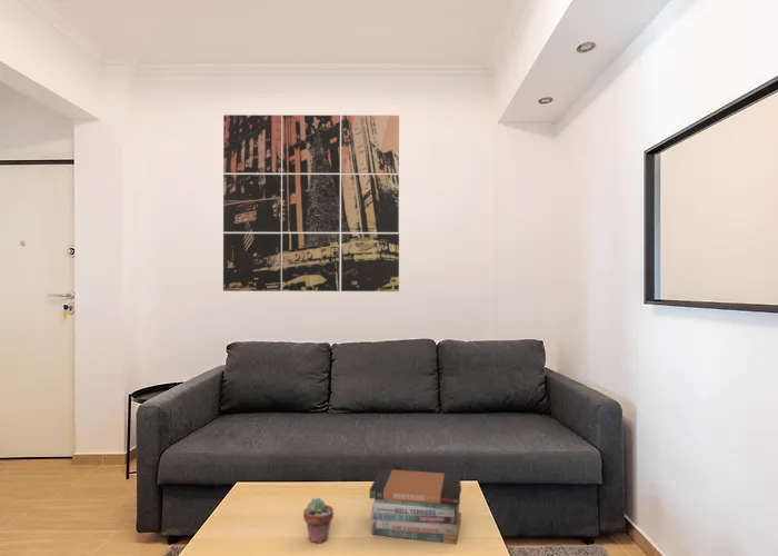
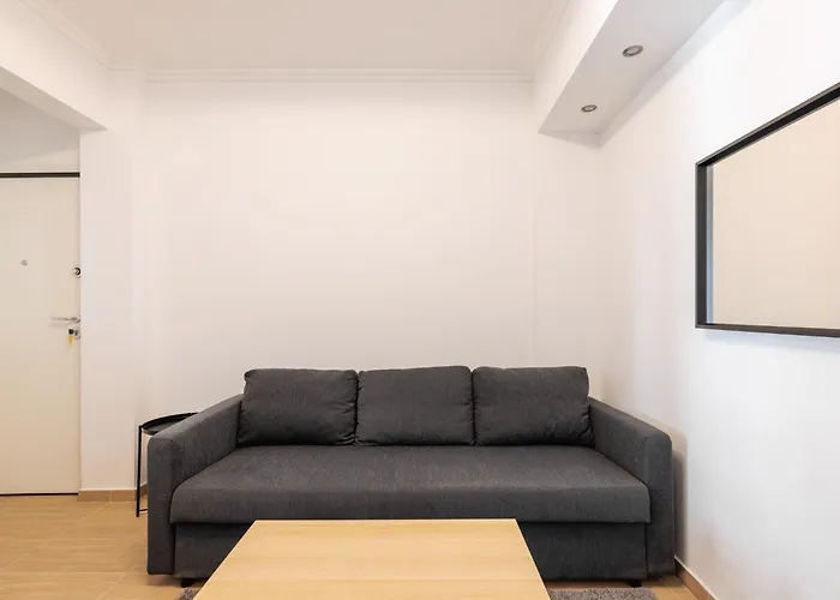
- wall art [222,113,400,292]
- potted succulent [302,497,335,545]
- book stack [369,468,462,546]
